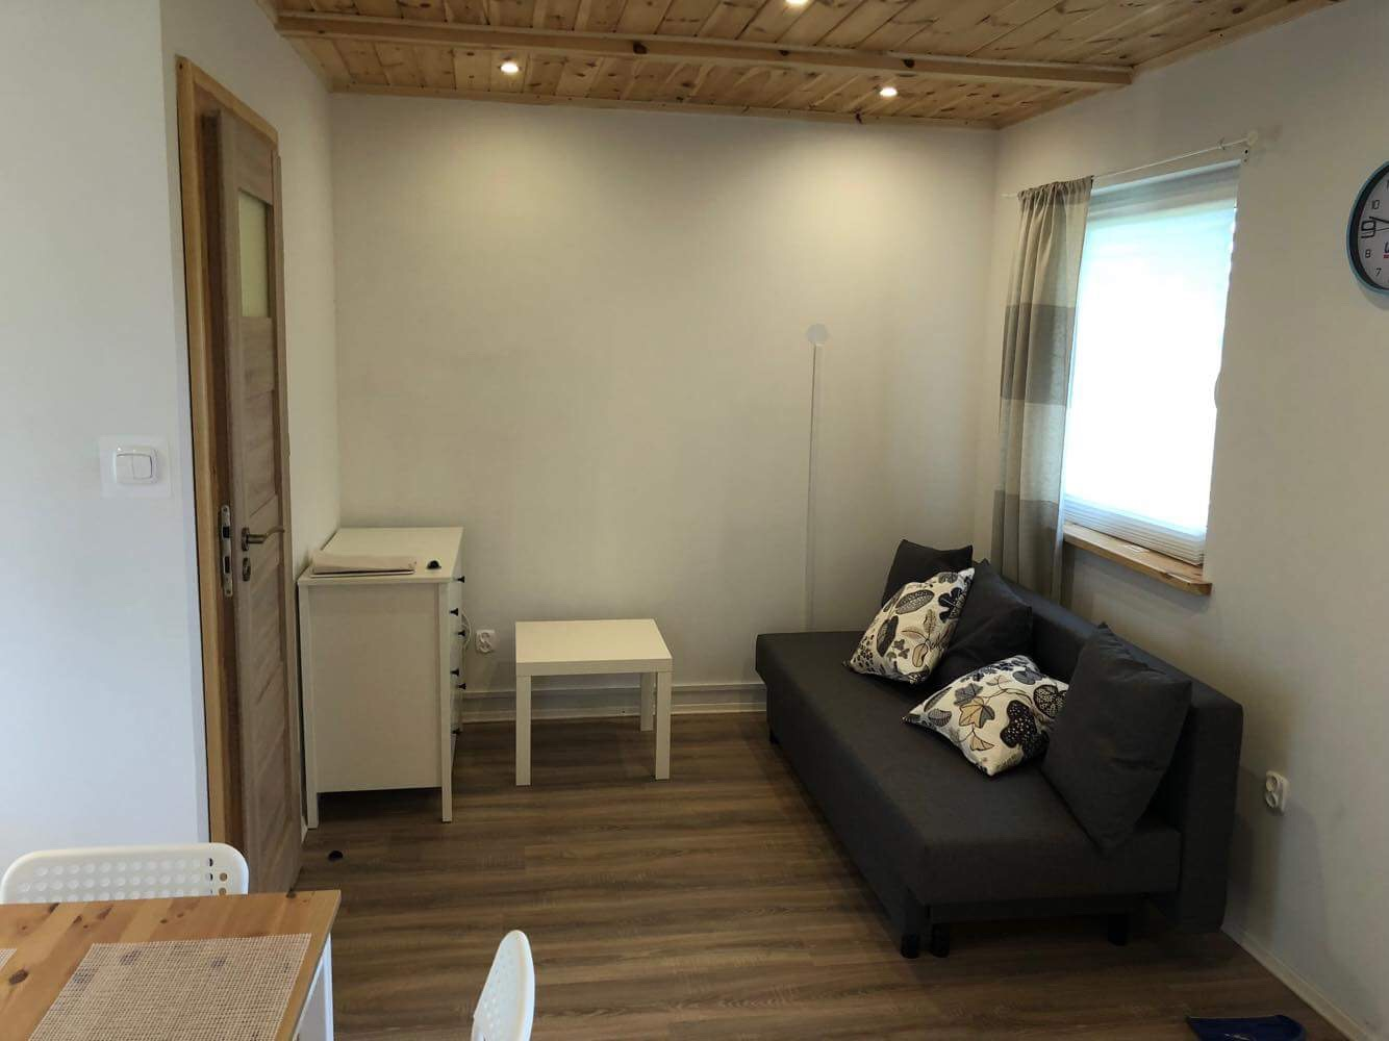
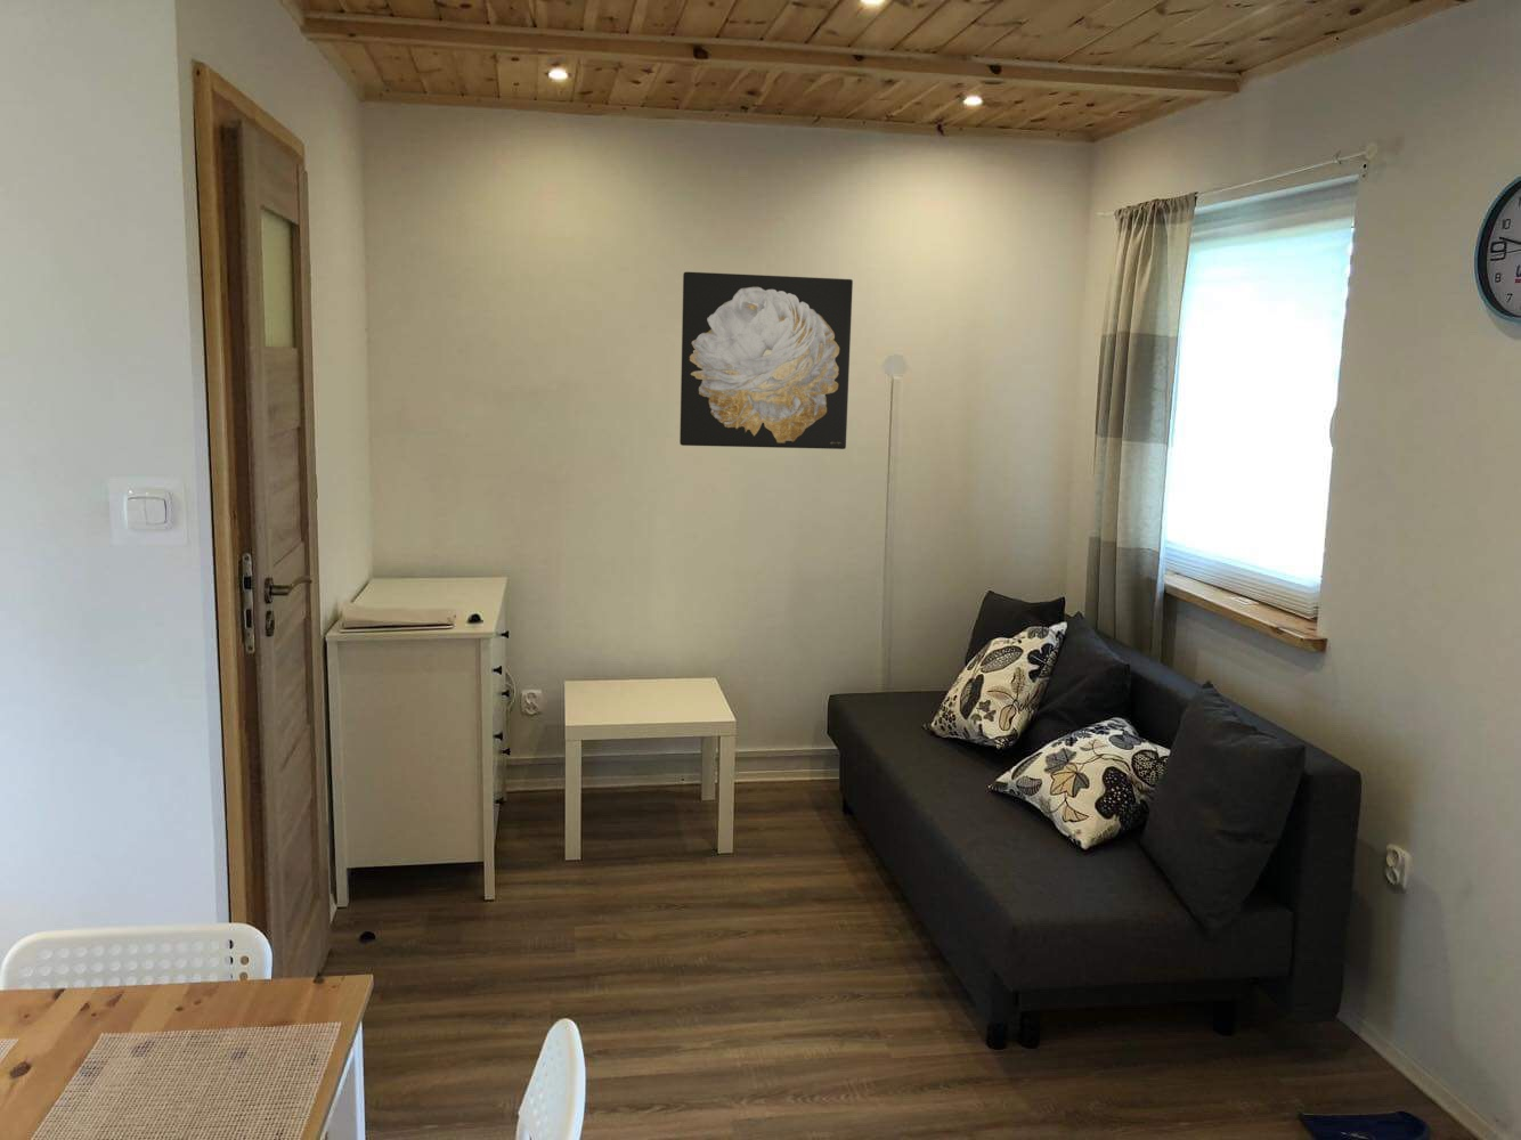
+ wall art [678,272,854,450]
